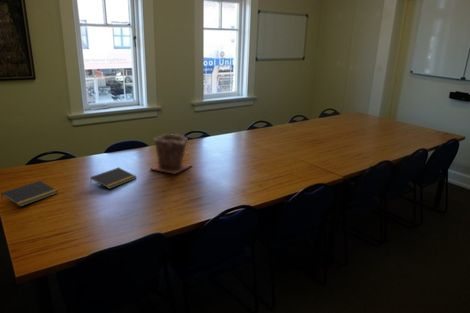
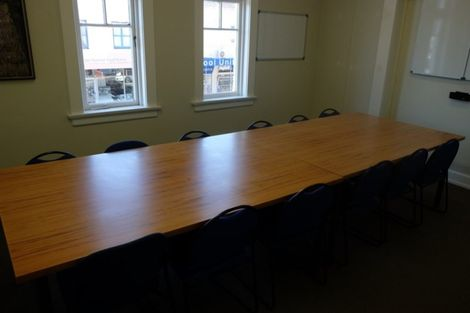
- plant pot [150,133,192,175]
- notepad [89,167,138,190]
- notepad [0,180,59,208]
